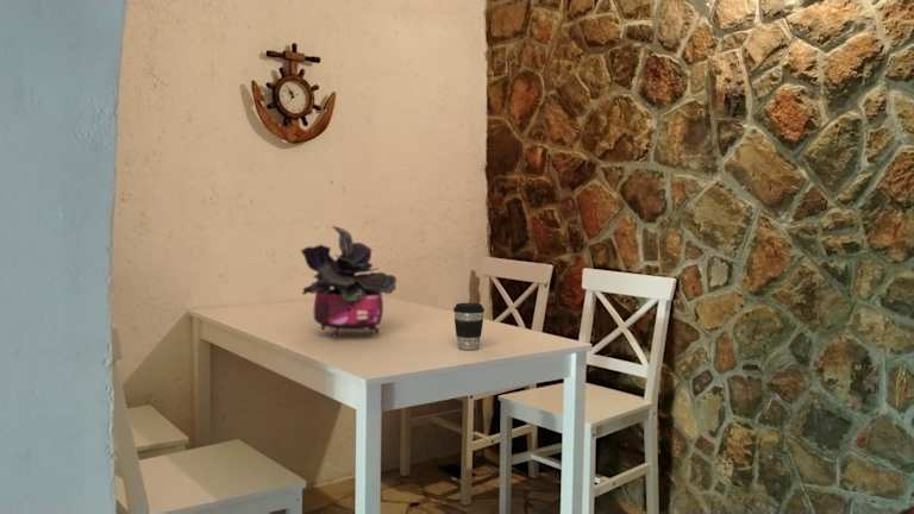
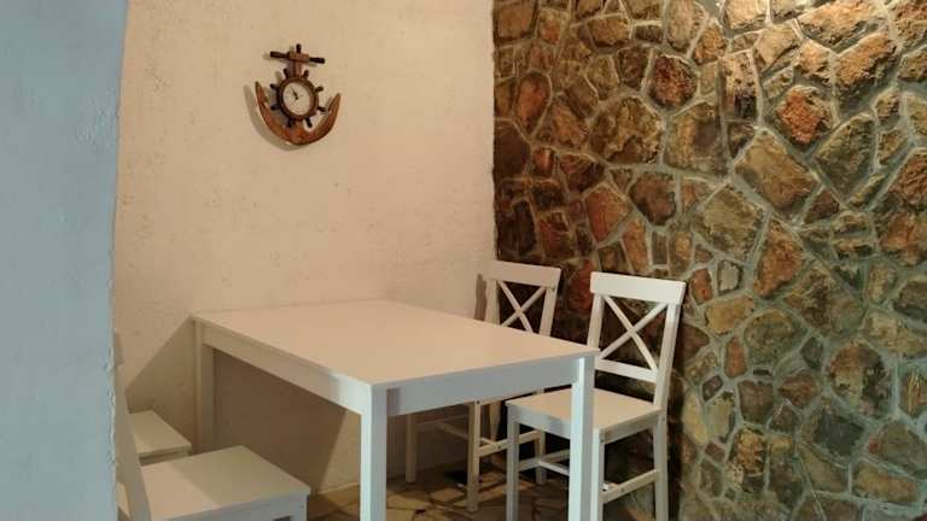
- potted plant [300,225,397,339]
- coffee cup [452,302,486,351]
